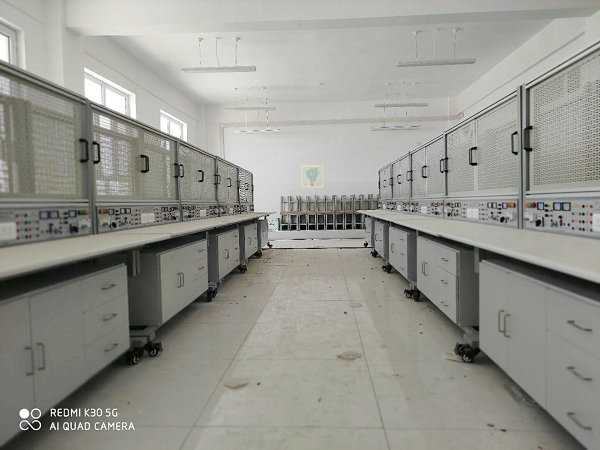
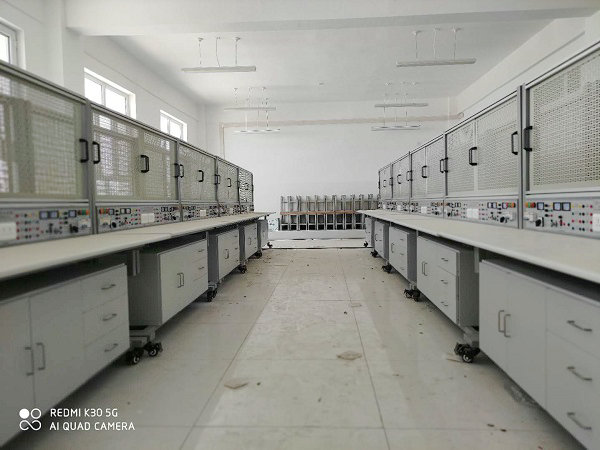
- wall art [300,164,325,189]
